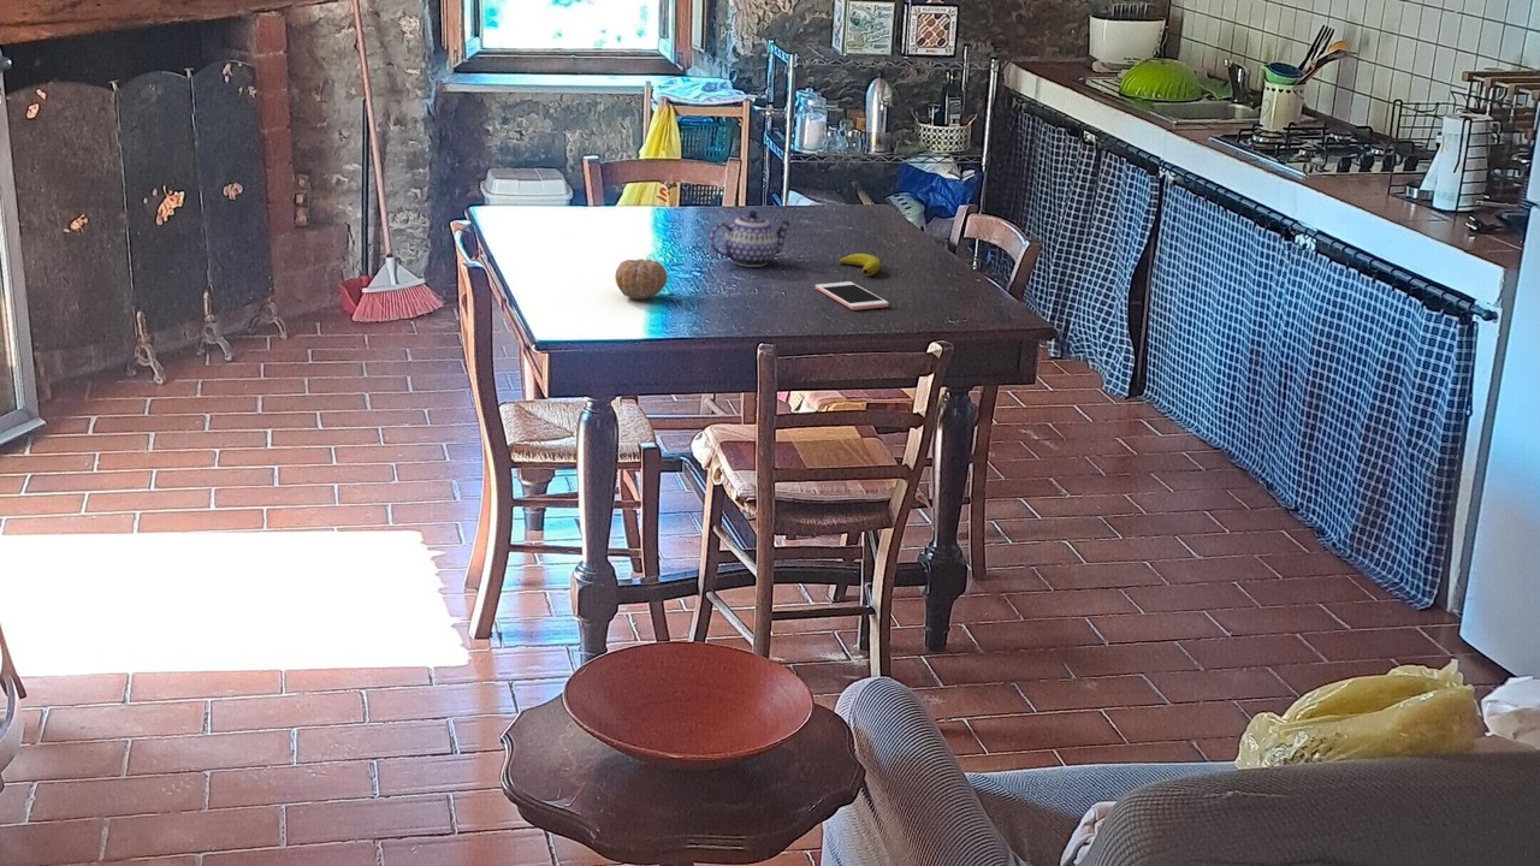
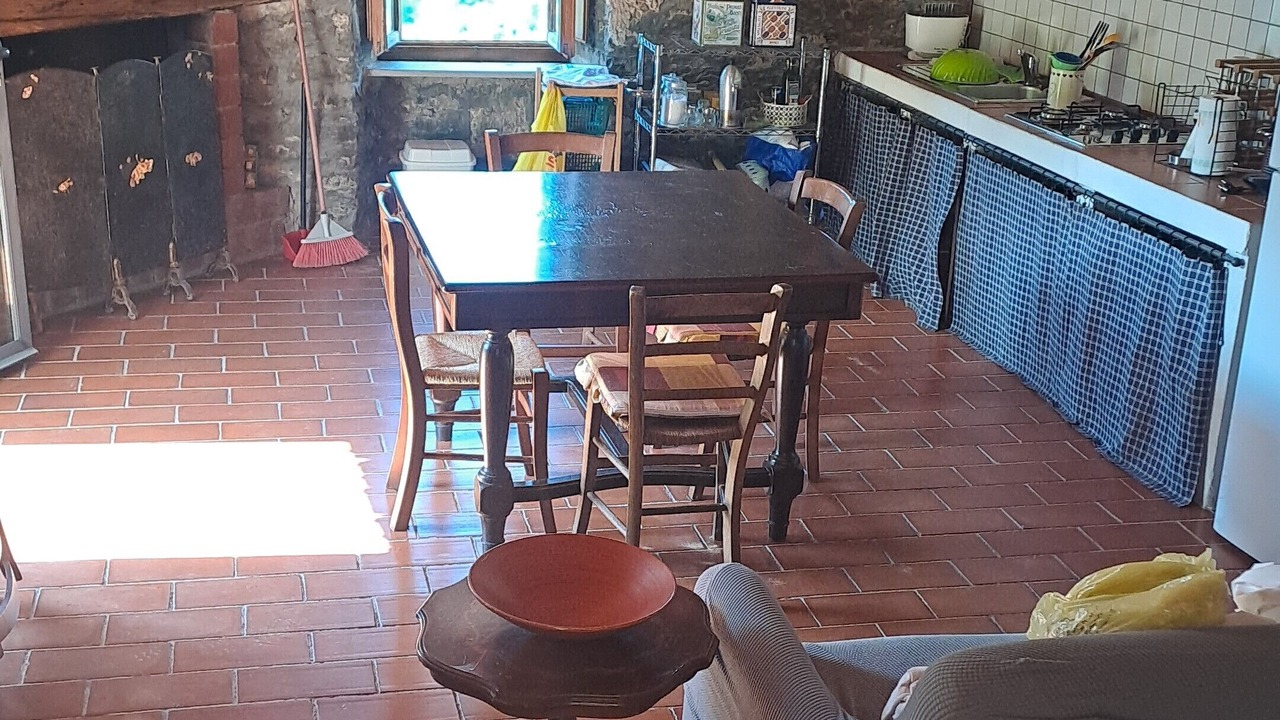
- teapot [709,209,792,268]
- banana [837,253,882,277]
- fruit [614,257,668,301]
- cell phone [815,280,890,312]
